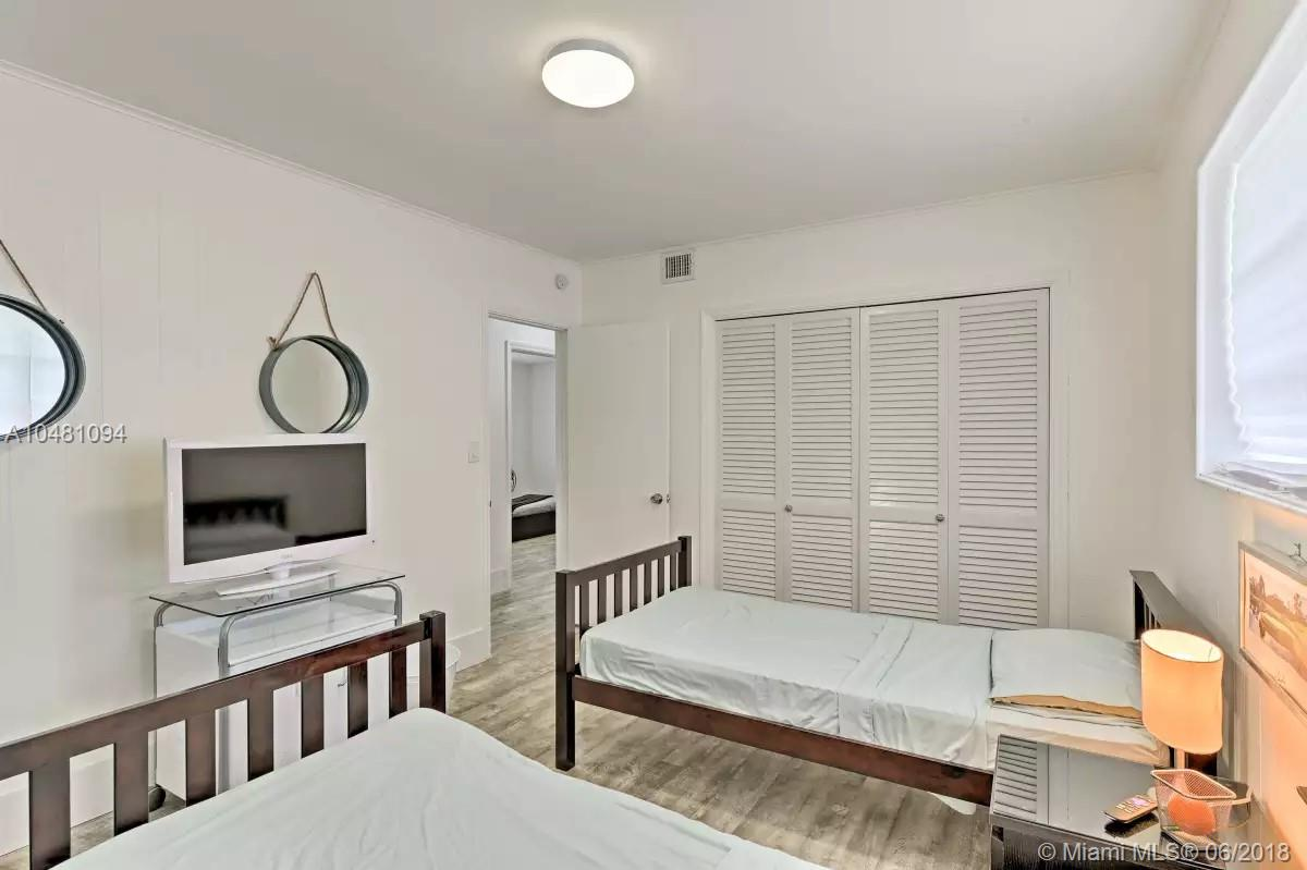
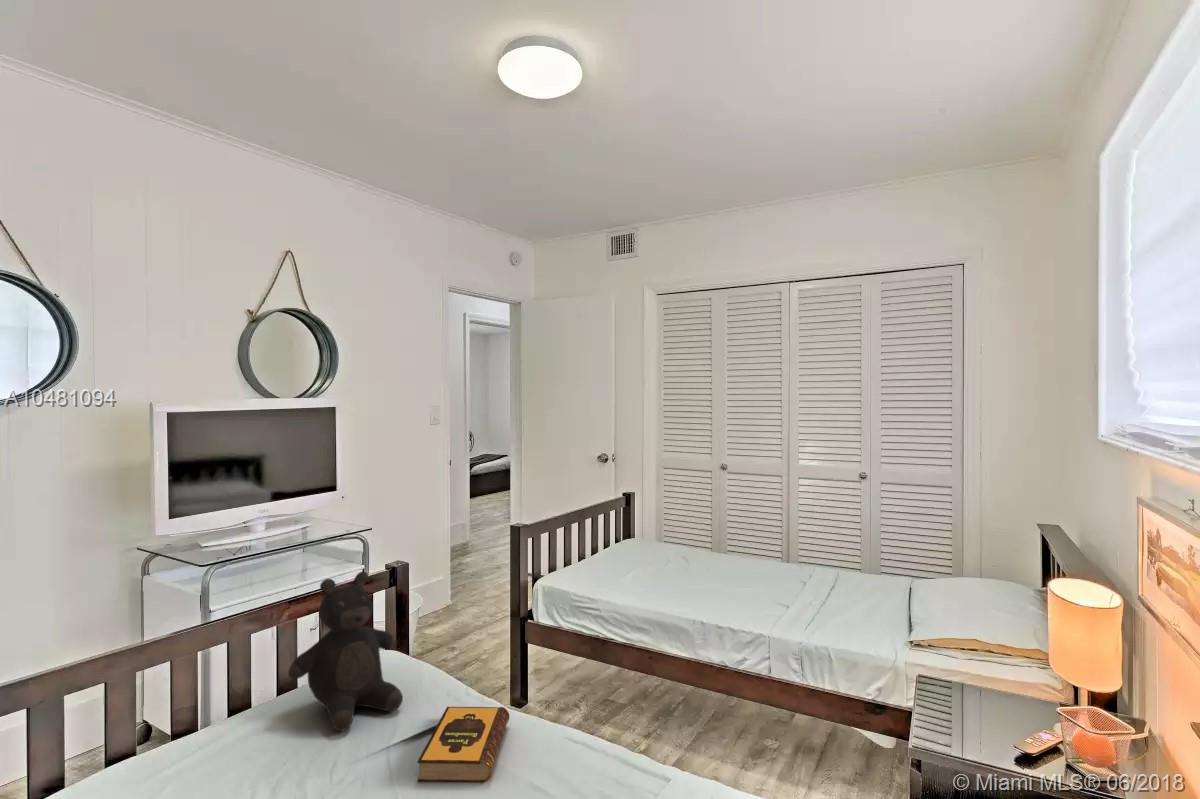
+ teddy bear [287,570,404,732]
+ hardback book [417,706,511,784]
